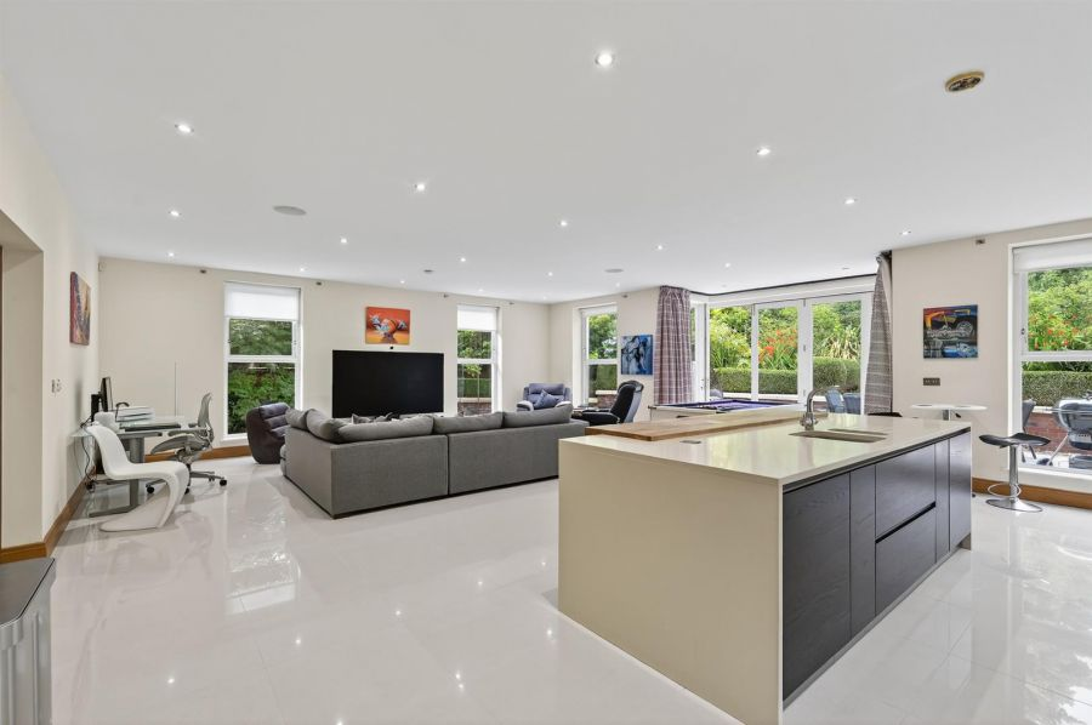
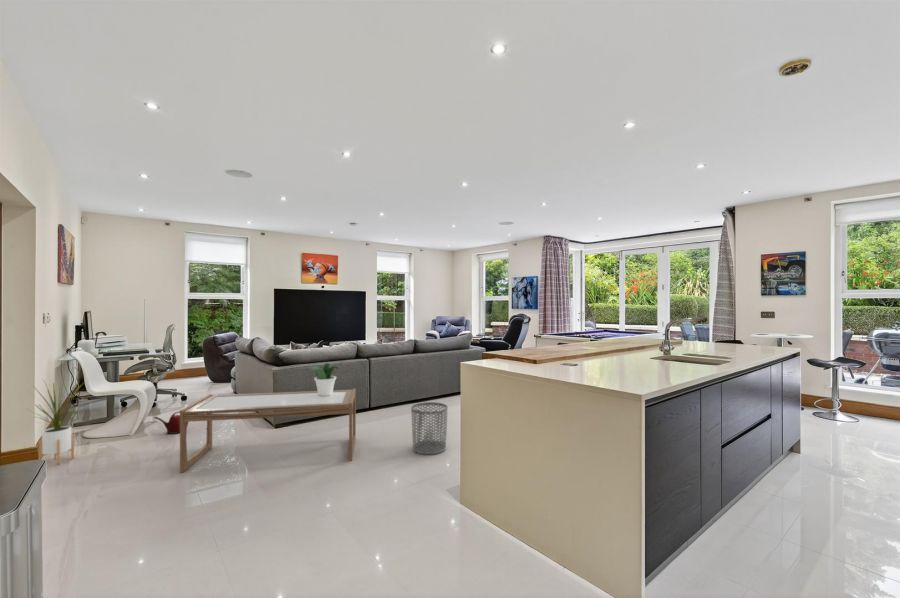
+ potted plant [309,362,341,396]
+ house plant [25,377,86,466]
+ waste bin [410,401,449,455]
+ coffee table [179,388,357,474]
+ watering can [153,410,189,435]
